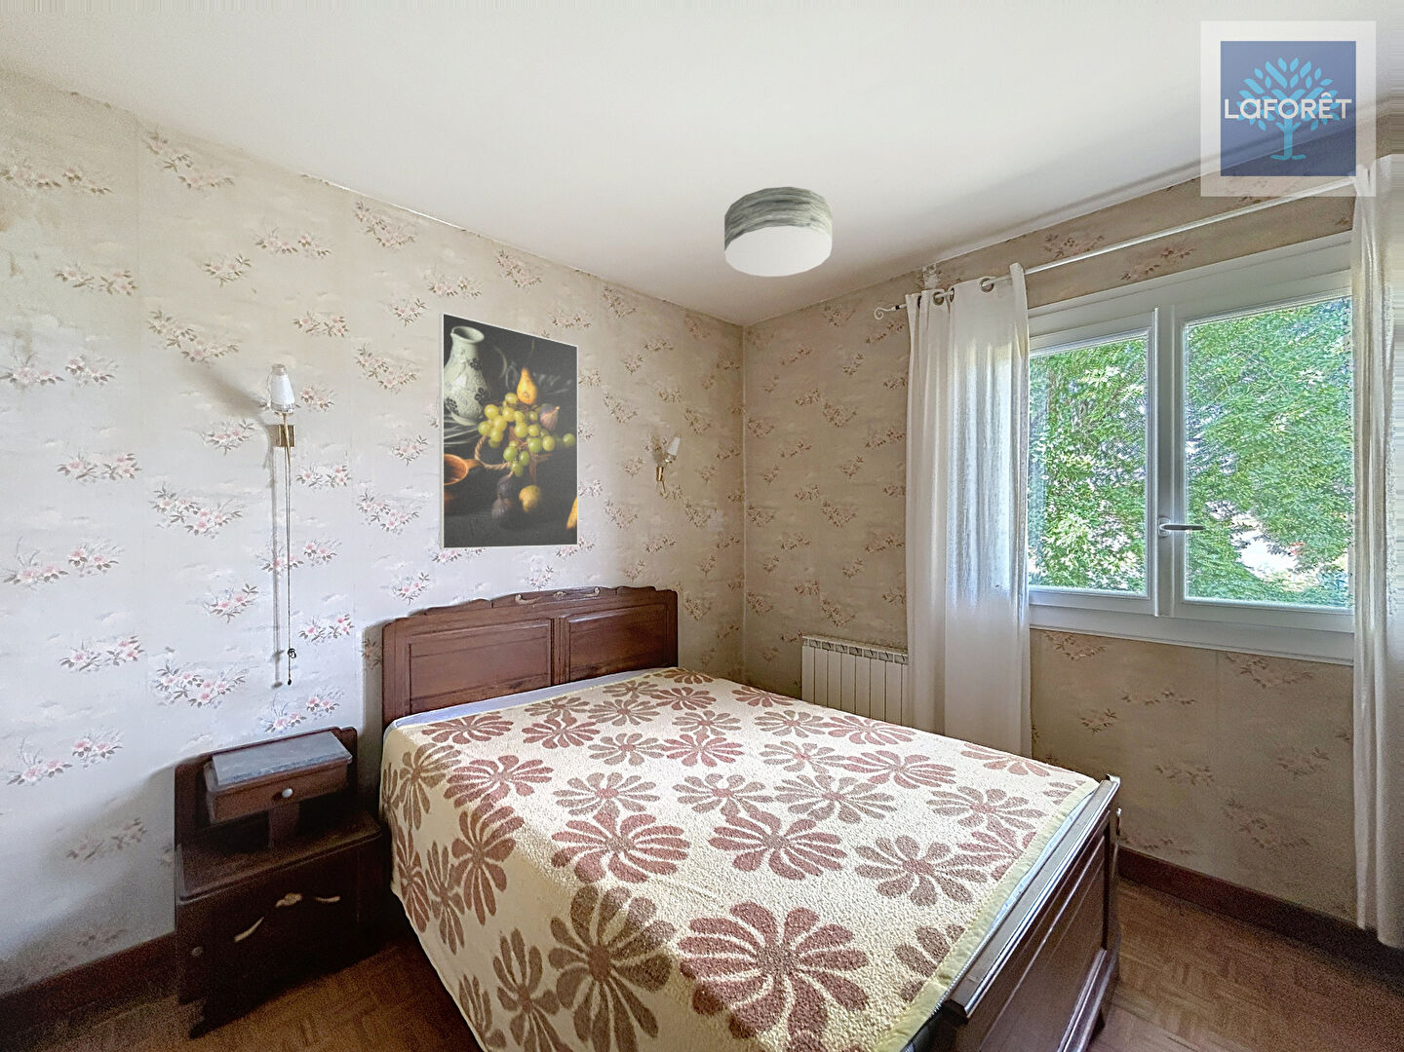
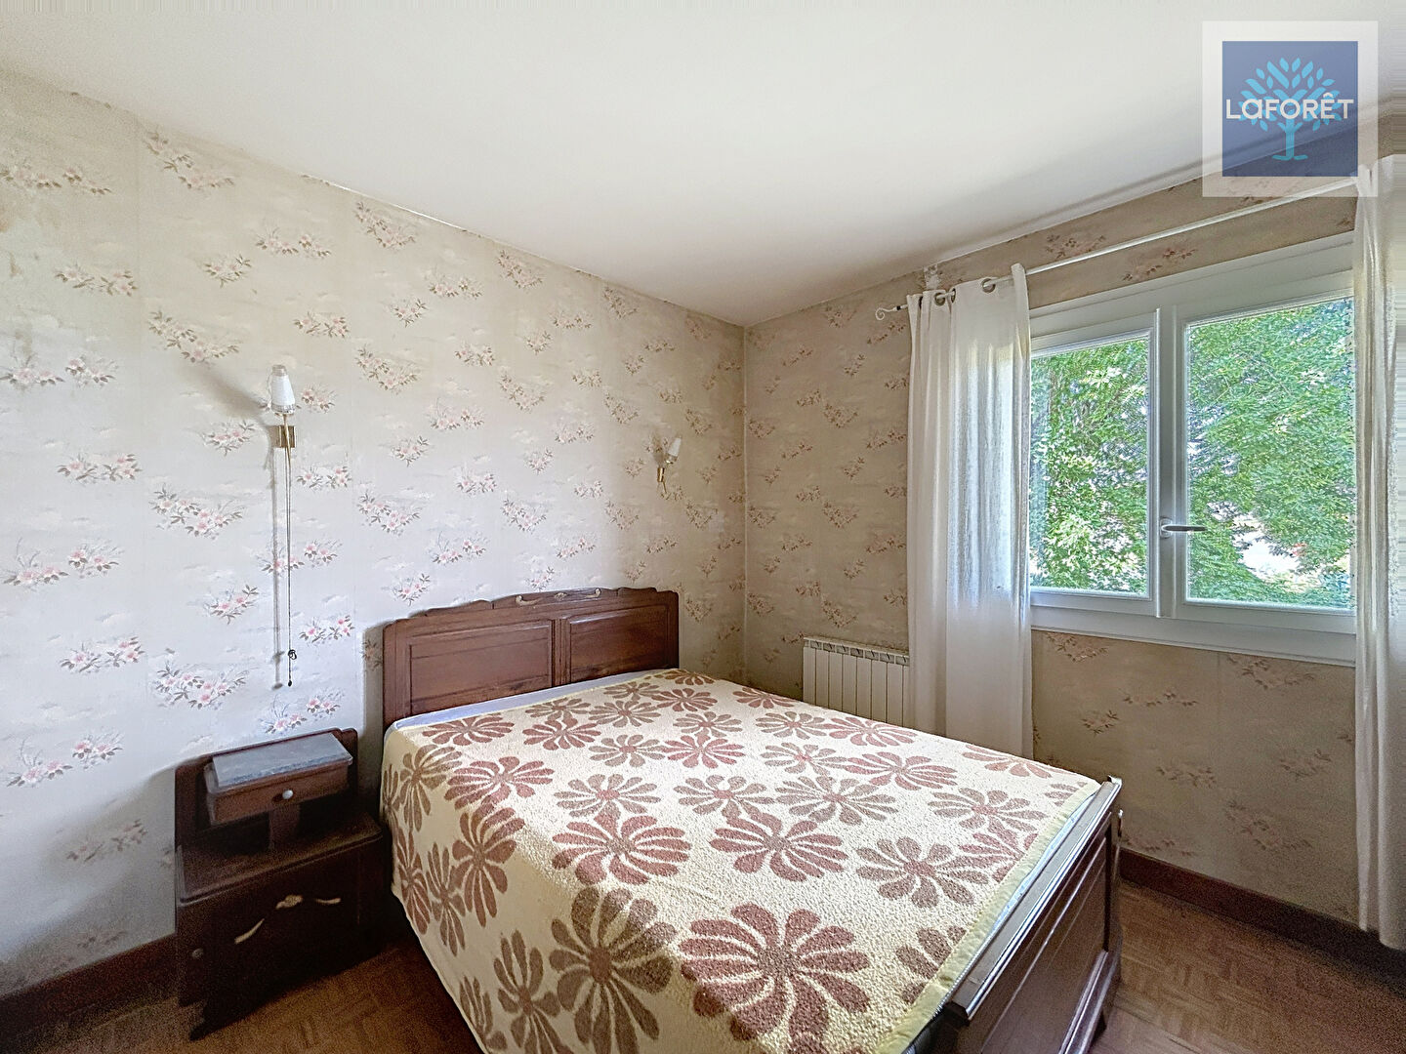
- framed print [439,312,579,550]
- ceiling light [723,186,832,277]
